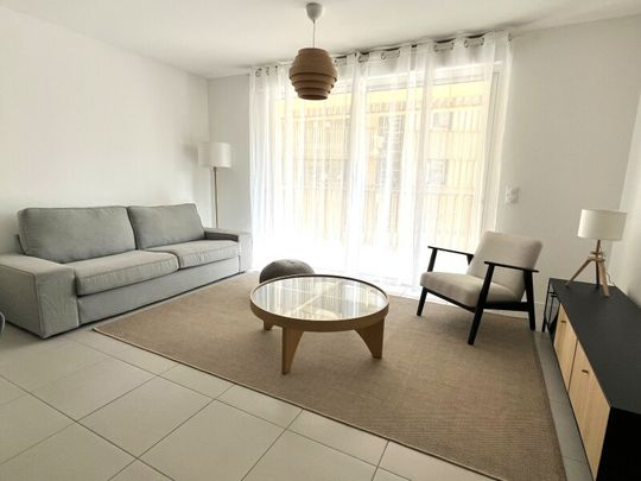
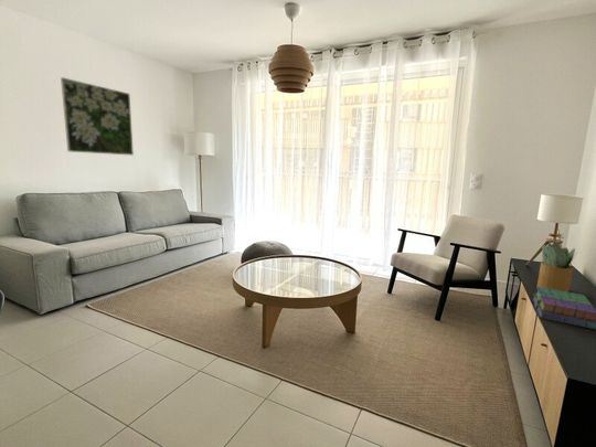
+ books [532,286,596,330]
+ potted plant [536,241,577,292]
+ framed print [60,76,135,157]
